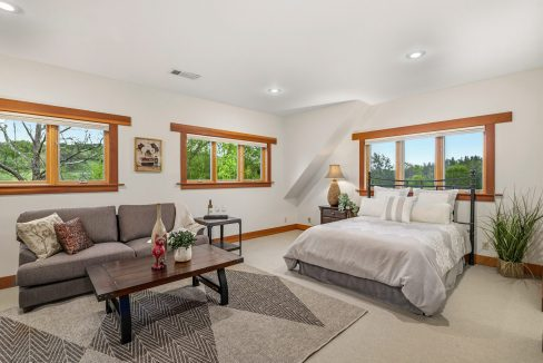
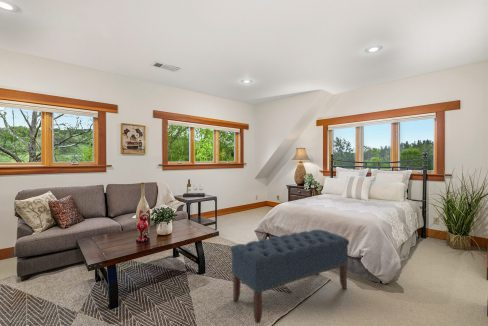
+ bench [230,228,350,325]
